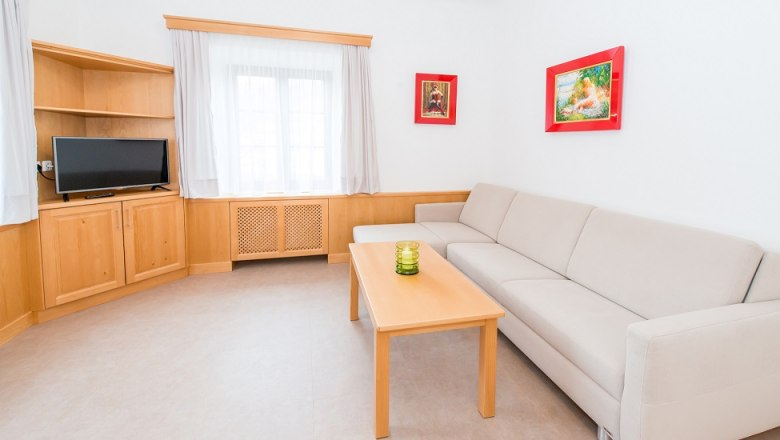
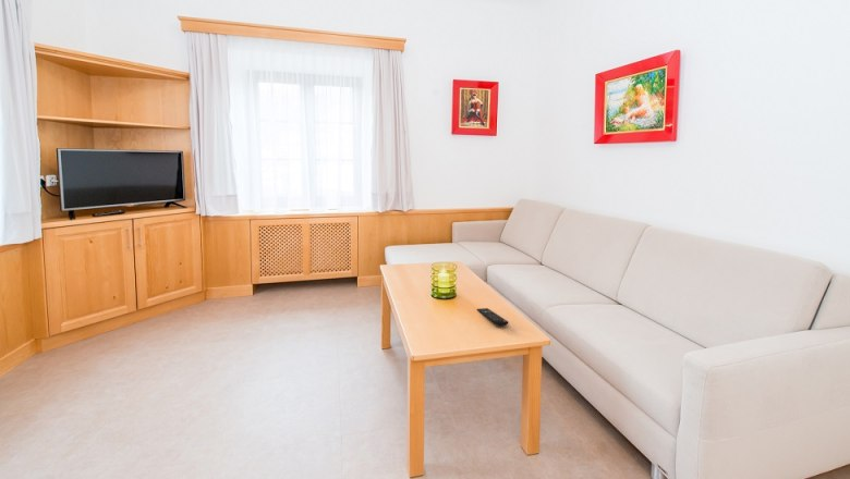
+ remote control [476,307,510,327]
